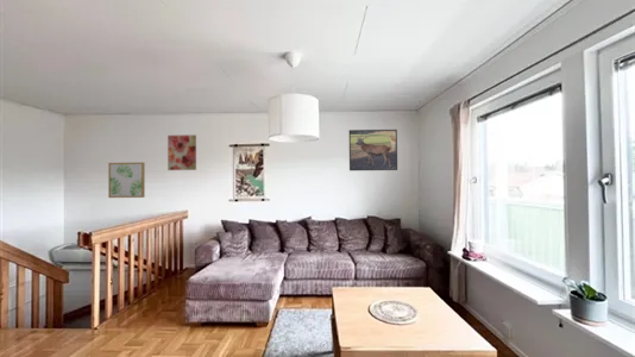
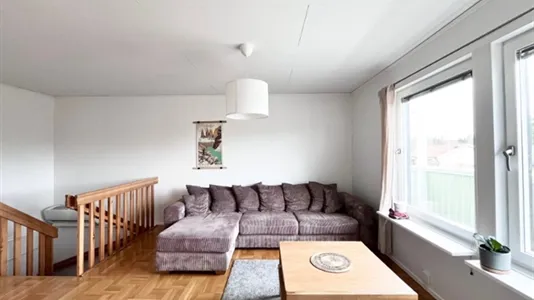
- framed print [348,129,398,171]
- wall art [107,162,146,199]
- wall art [166,133,197,171]
